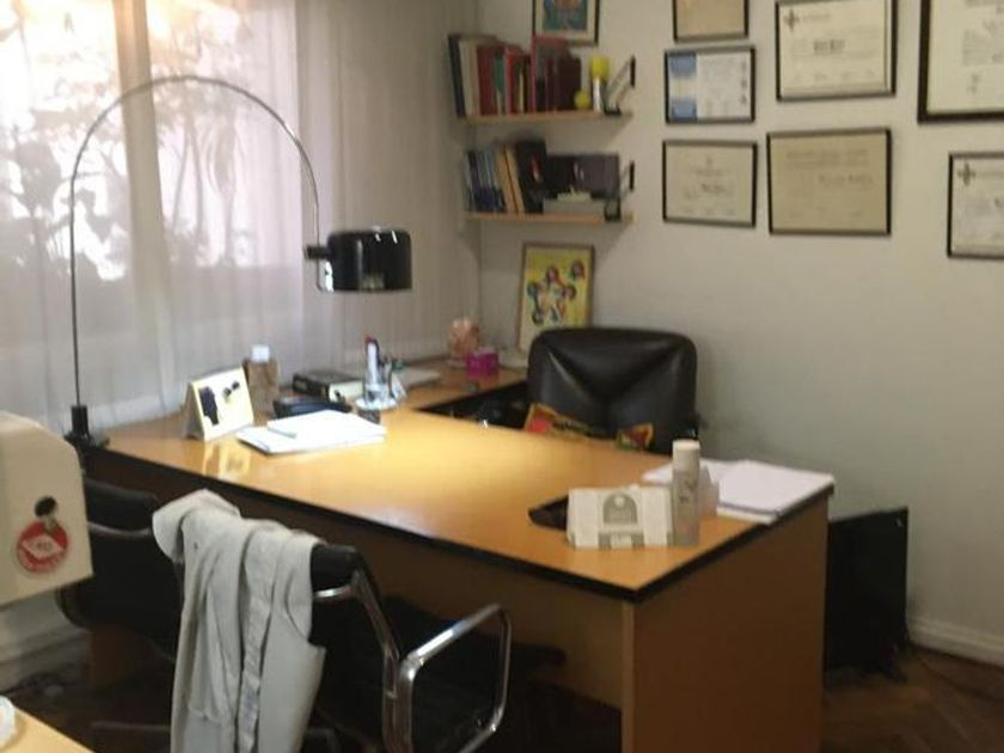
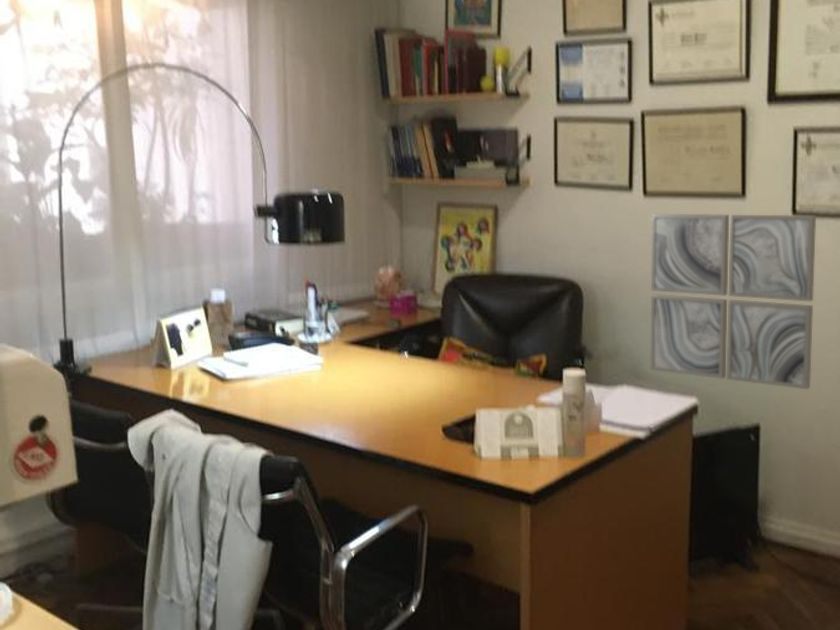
+ wall art [649,213,817,390]
